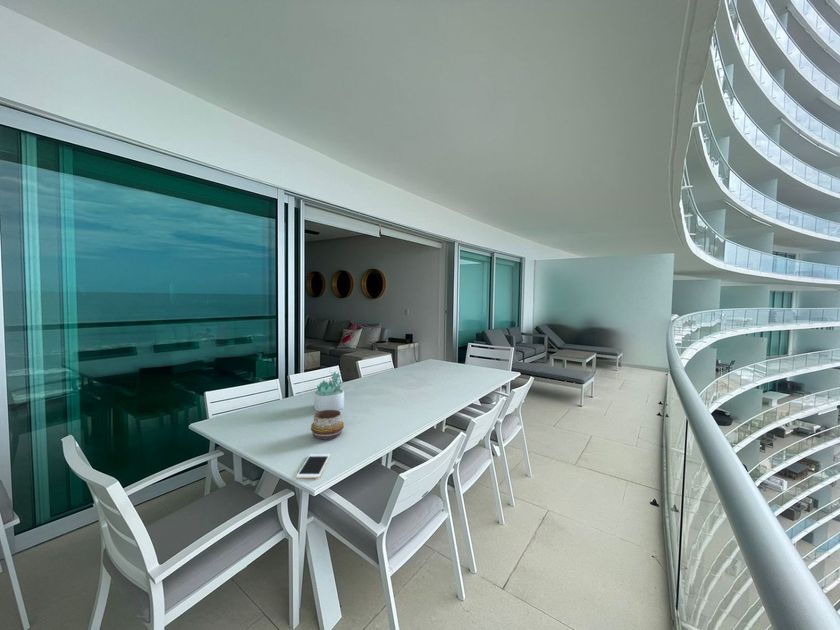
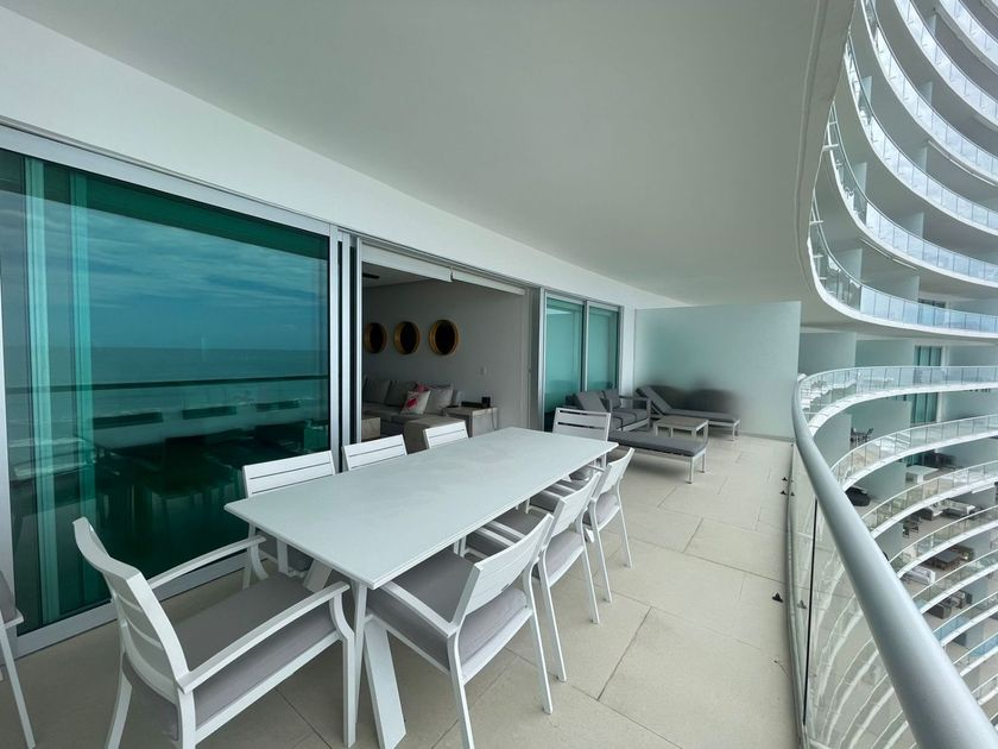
- succulent plant [313,370,345,412]
- cell phone [295,453,331,479]
- decorative bowl [310,410,345,440]
